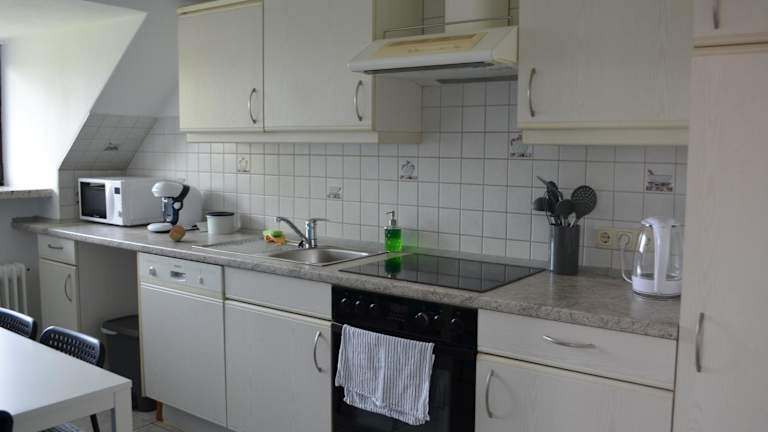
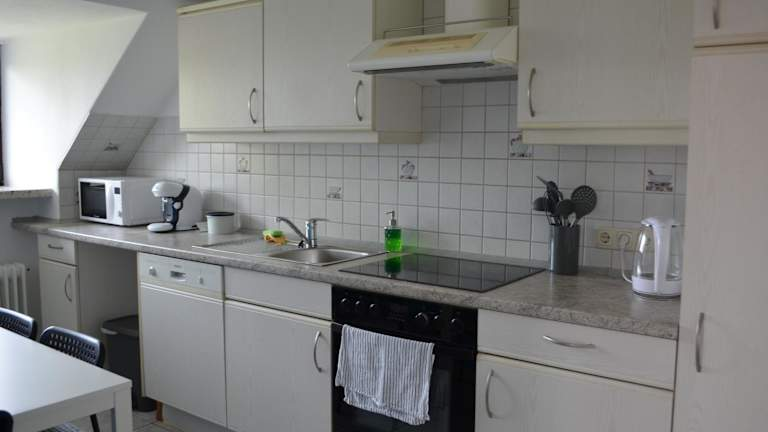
- fruit [168,224,187,242]
